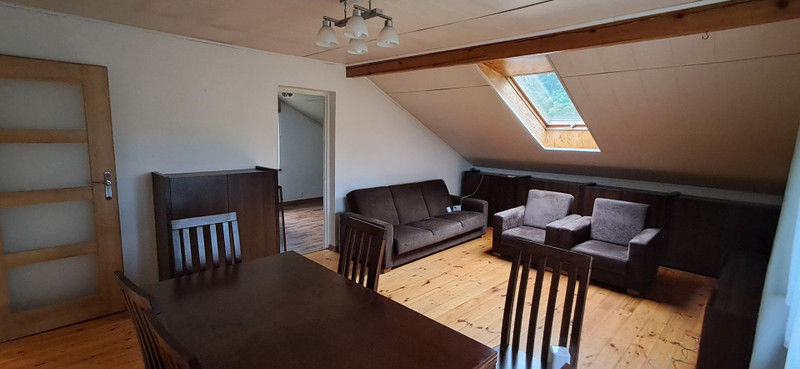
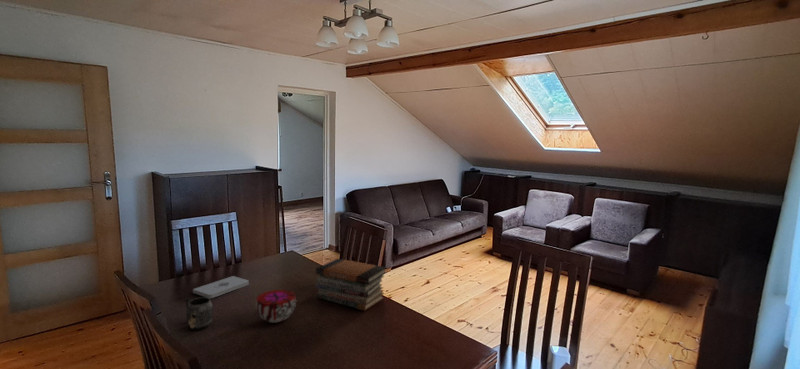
+ book stack [315,258,388,312]
+ decorative bowl [255,289,297,323]
+ notepad [192,275,250,299]
+ mug [184,296,214,331]
